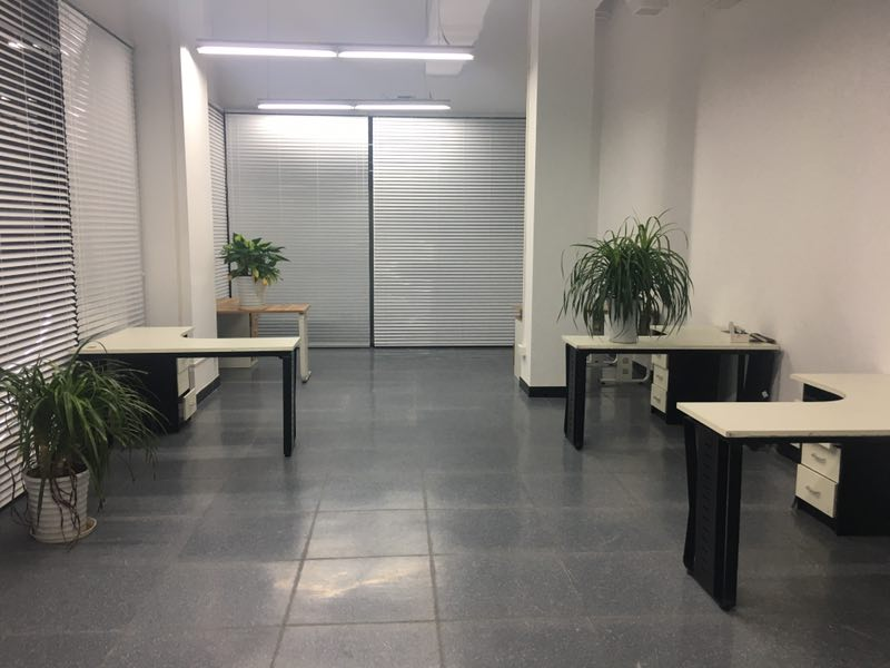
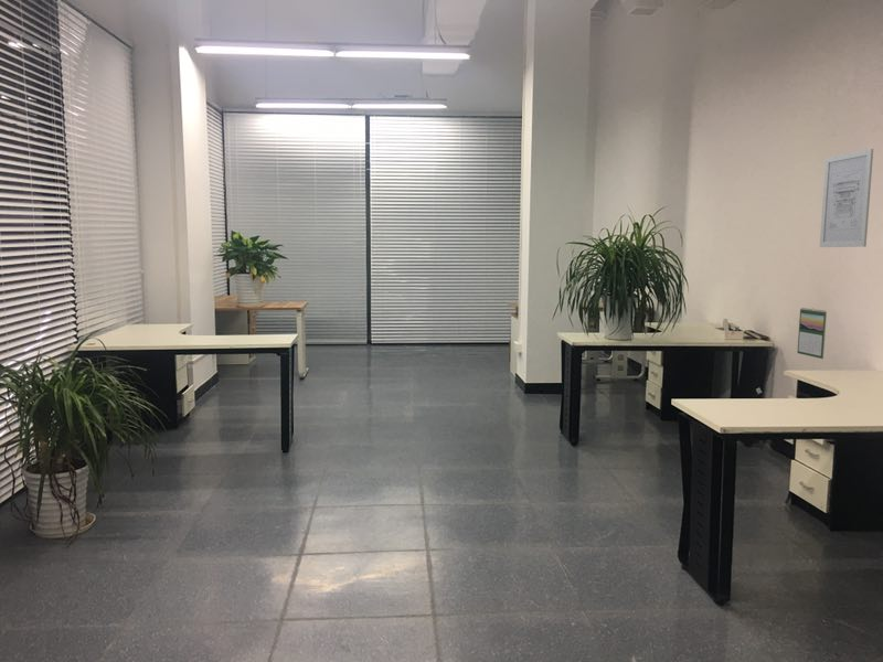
+ calendar [797,307,828,360]
+ wall art [819,148,874,248]
